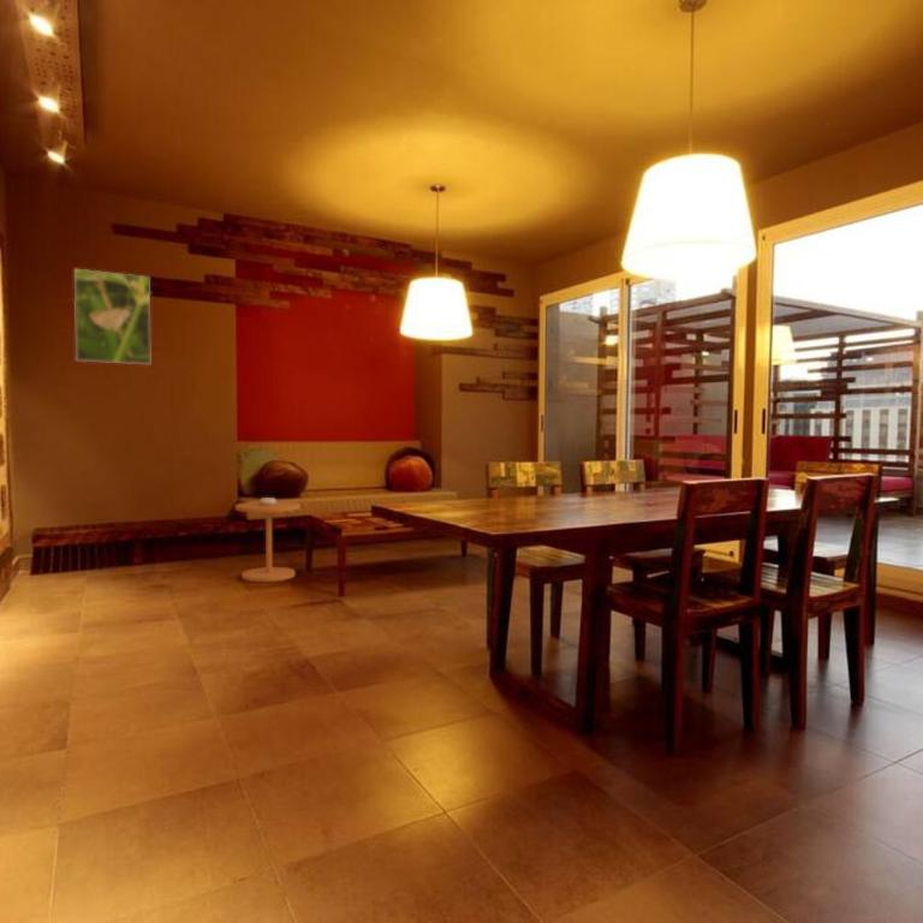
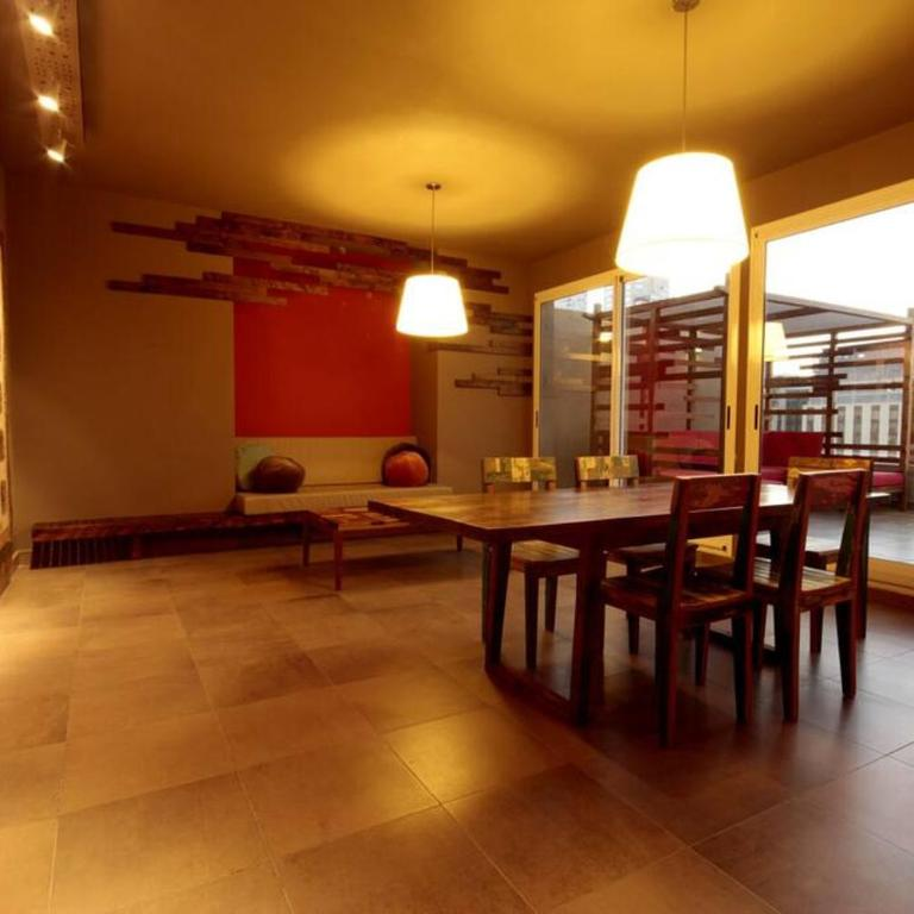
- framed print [73,268,151,365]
- side table [234,496,302,583]
